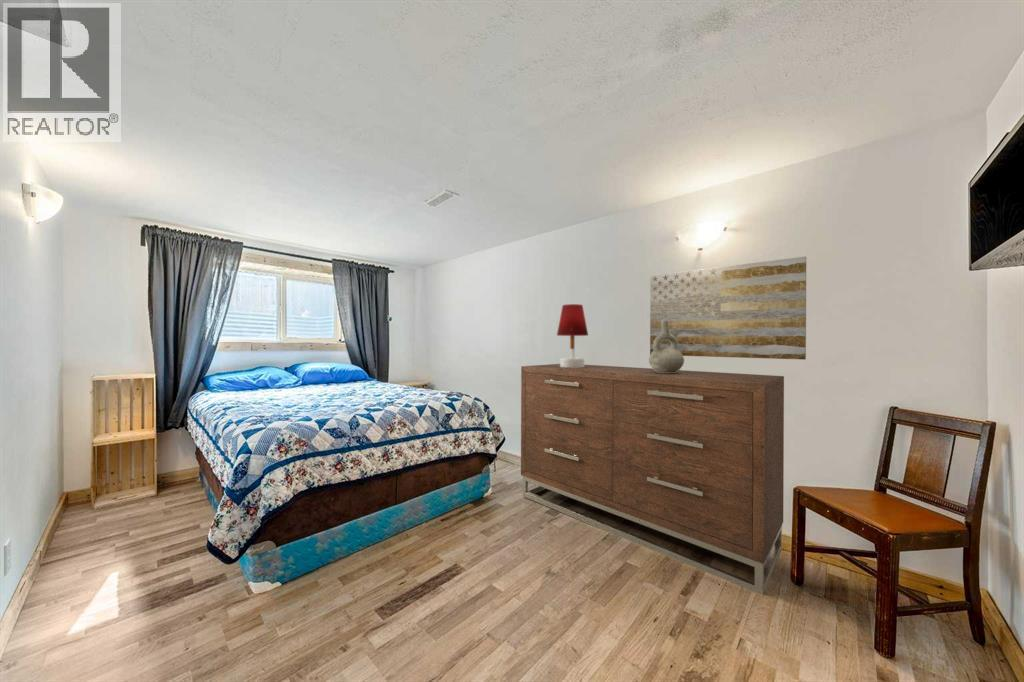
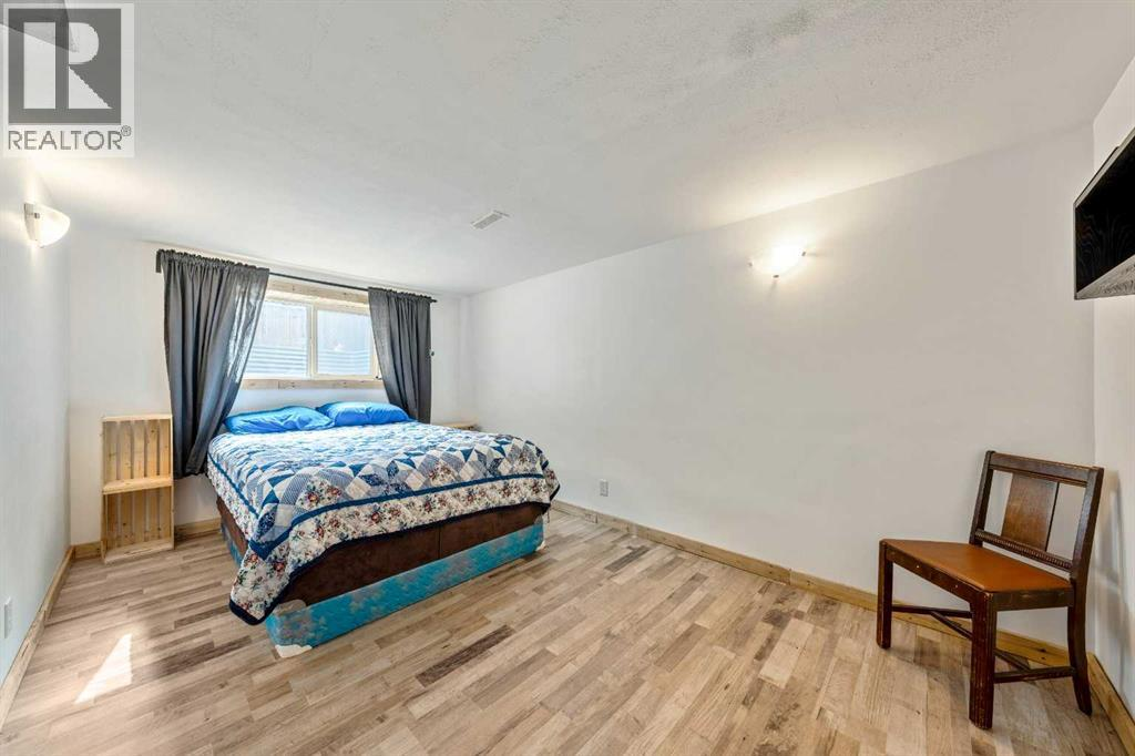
- table lamp [556,303,589,368]
- dresser [520,363,785,596]
- decorative vase [648,320,685,373]
- wall art [649,255,807,360]
